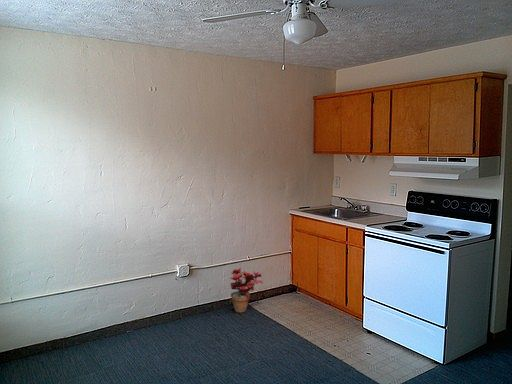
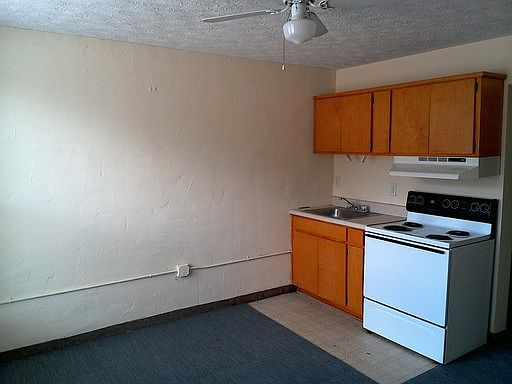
- potted plant [229,267,264,314]
